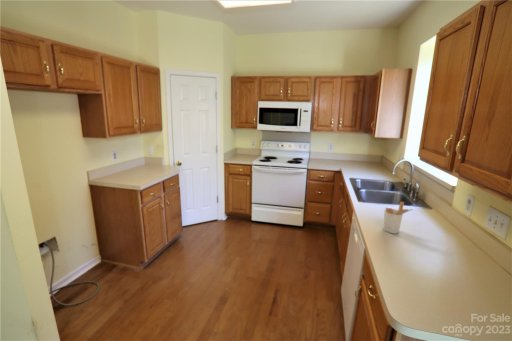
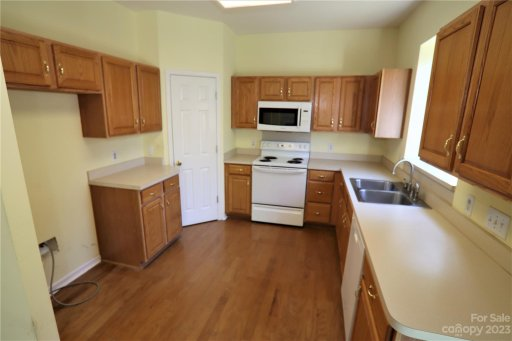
- utensil holder [382,201,414,234]
